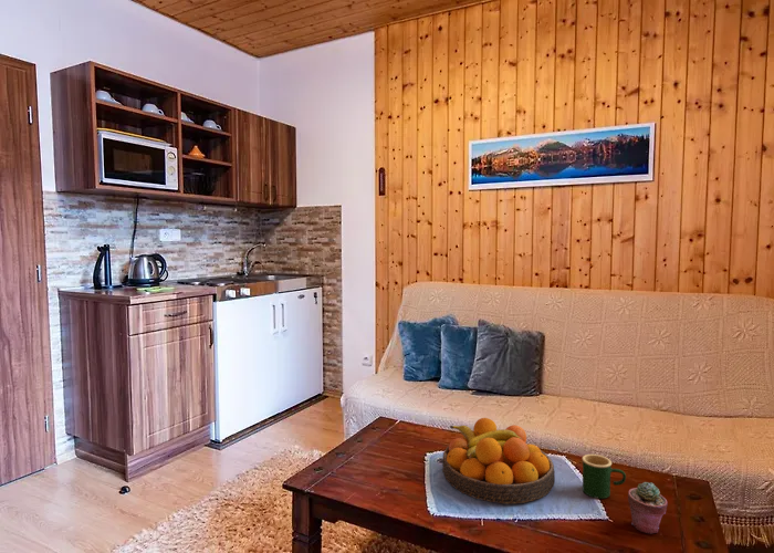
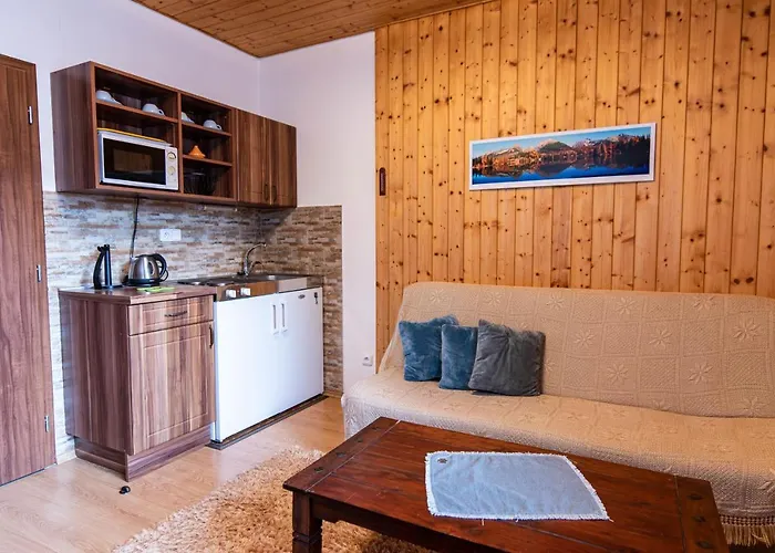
- fruit bowl [441,417,556,504]
- potted succulent [627,481,669,534]
- mug [582,453,627,500]
